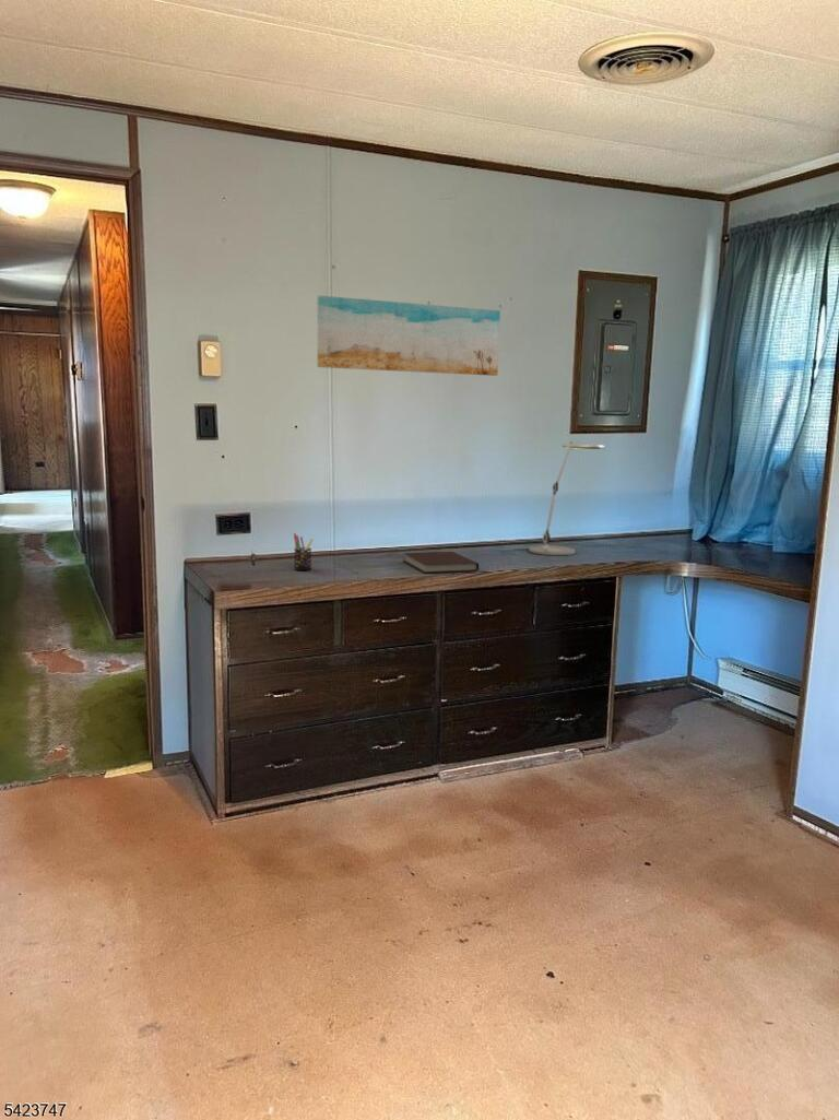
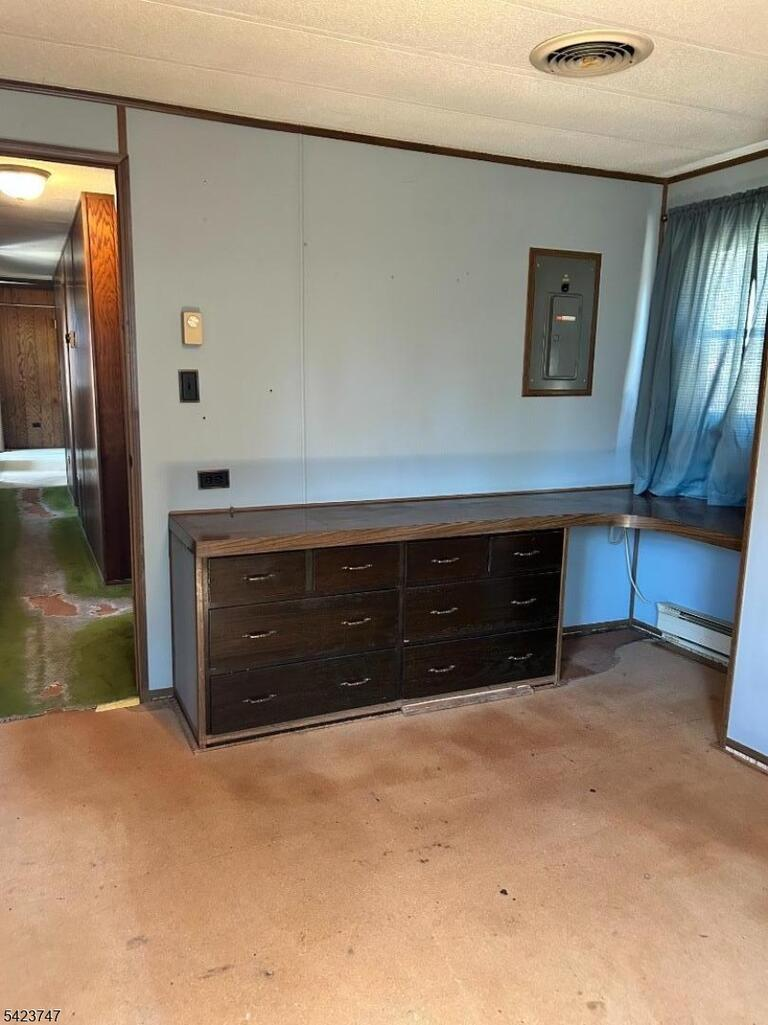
- wall art [316,295,501,377]
- pen holder [293,532,315,571]
- desk lamp [528,441,606,556]
- notebook [402,551,480,575]
